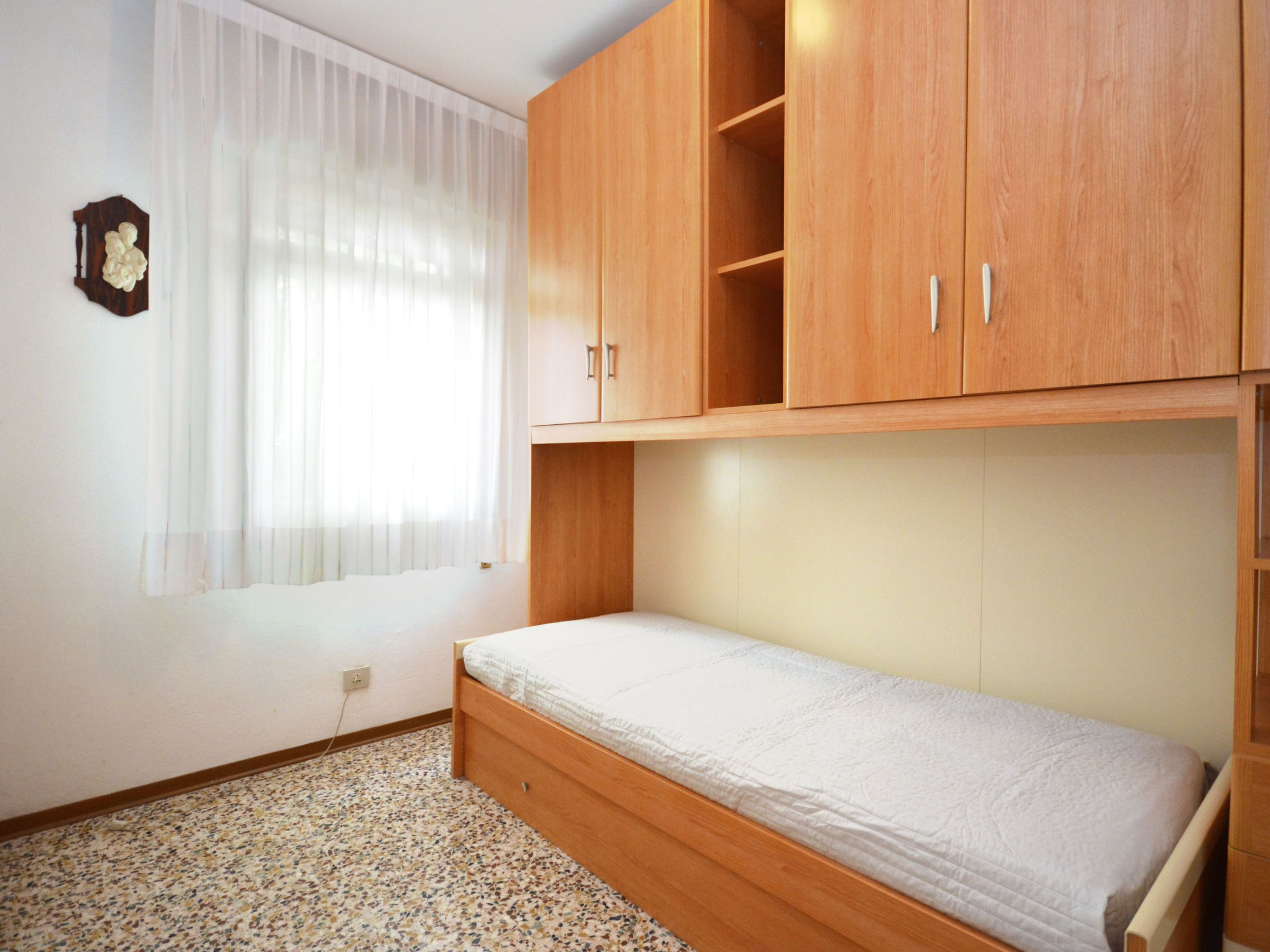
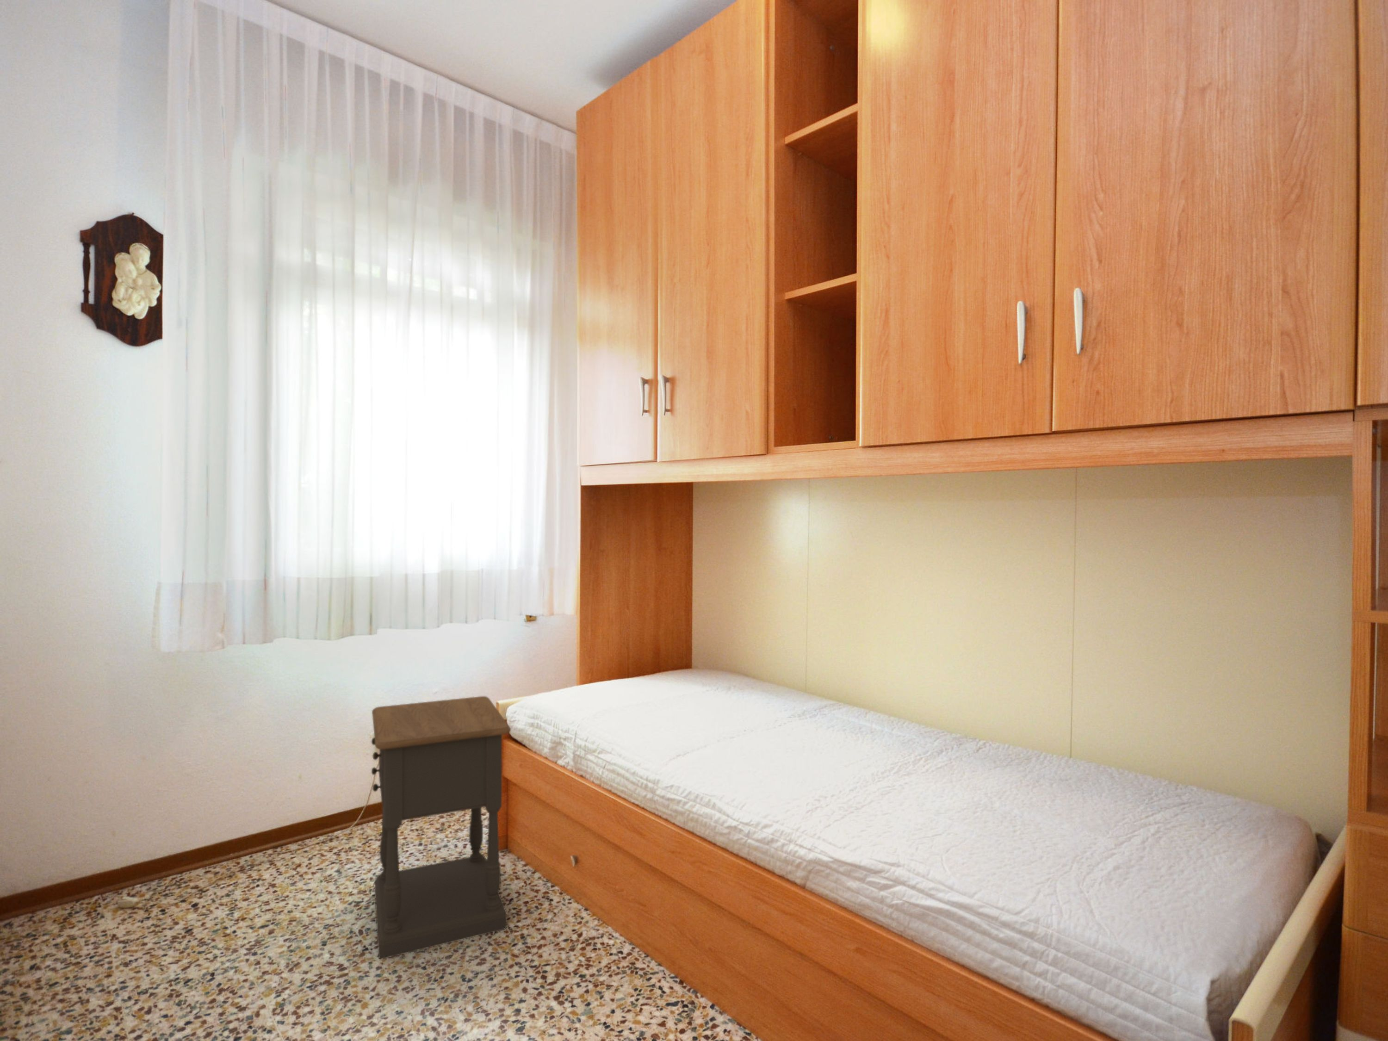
+ nightstand [372,695,511,960]
